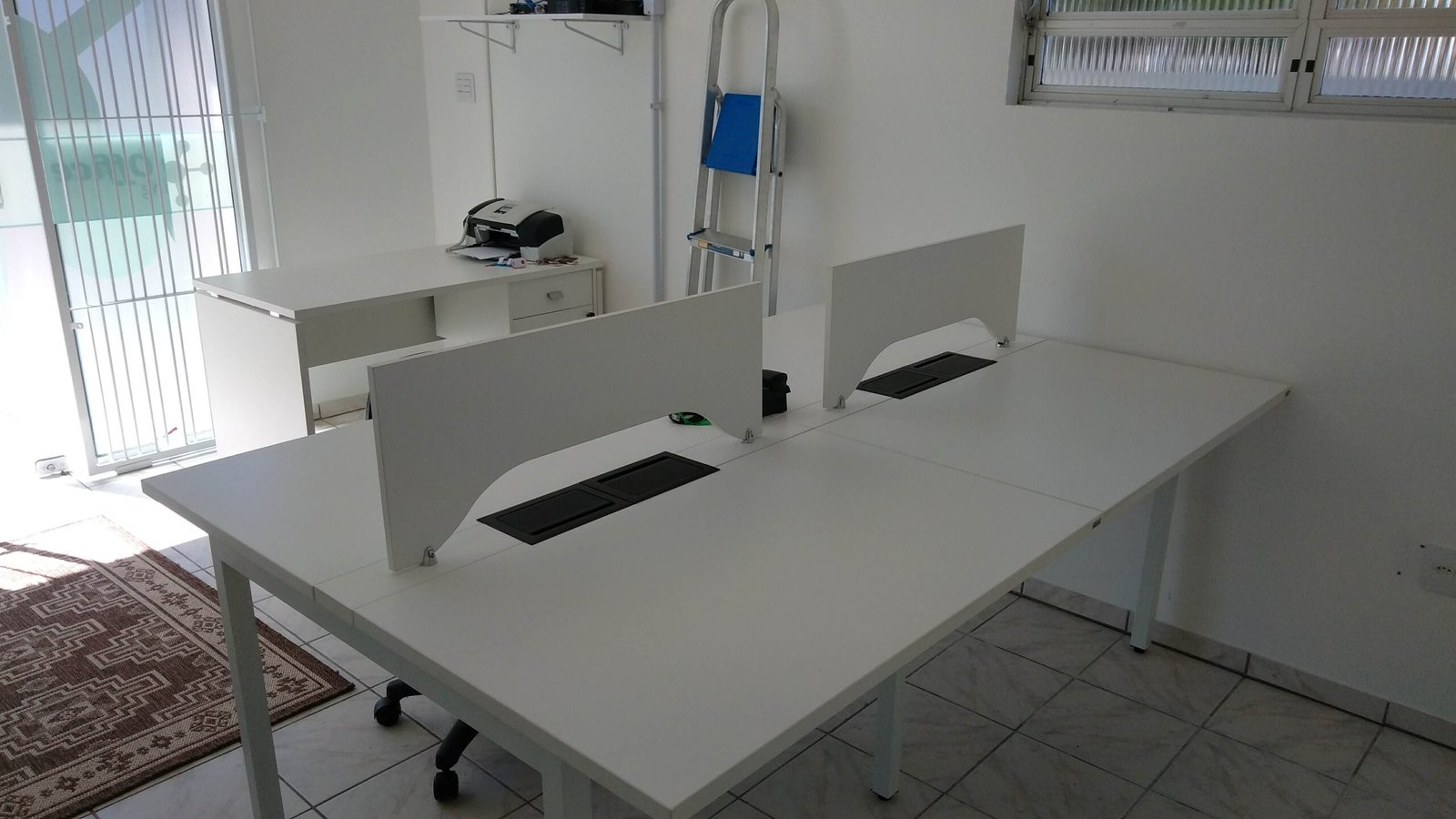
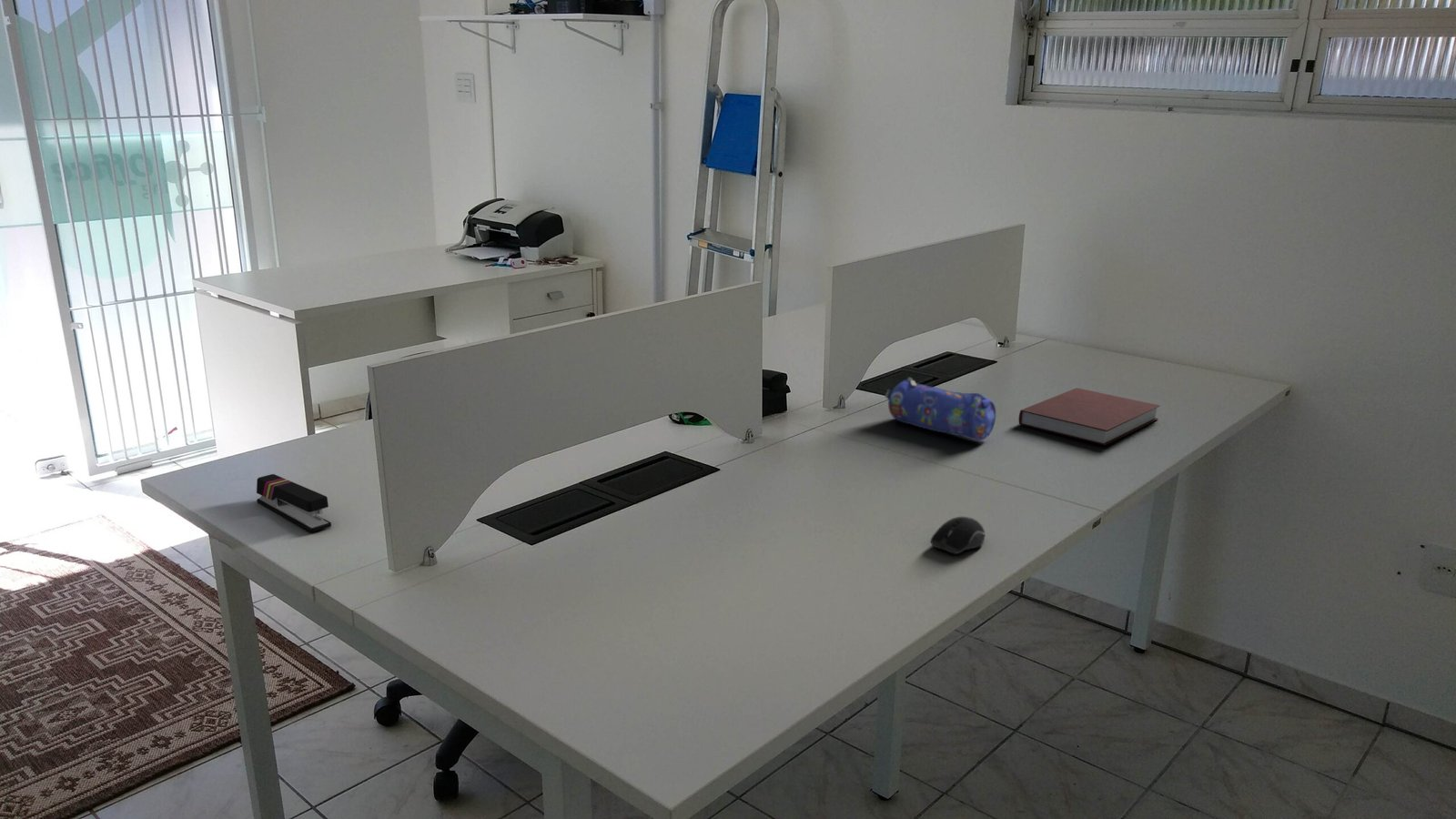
+ pencil case [884,377,996,441]
+ computer mouse [930,516,986,555]
+ notebook [1018,388,1160,446]
+ stapler [256,473,332,533]
